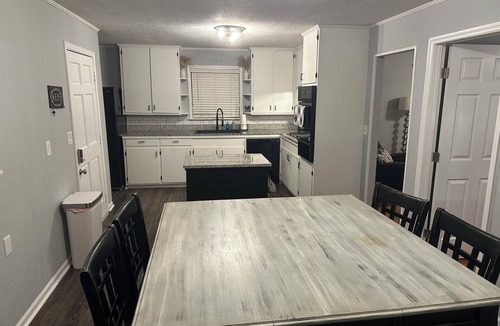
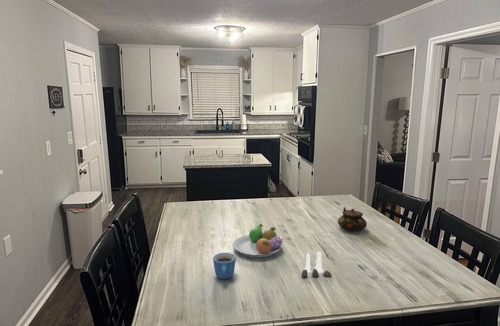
+ mug [212,252,237,280]
+ salt and pepper shaker set [301,251,332,279]
+ fruit bowl [232,223,284,259]
+ teapot [337,206,368,233]
